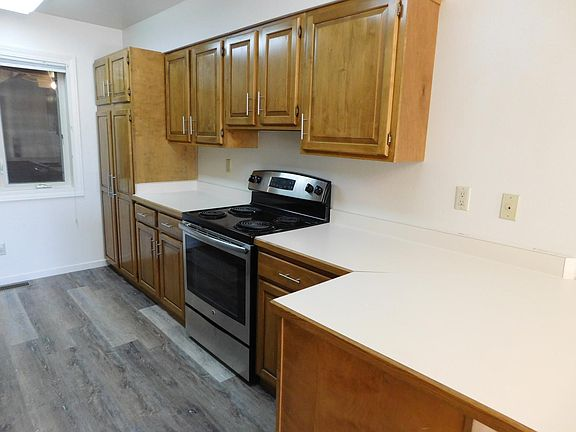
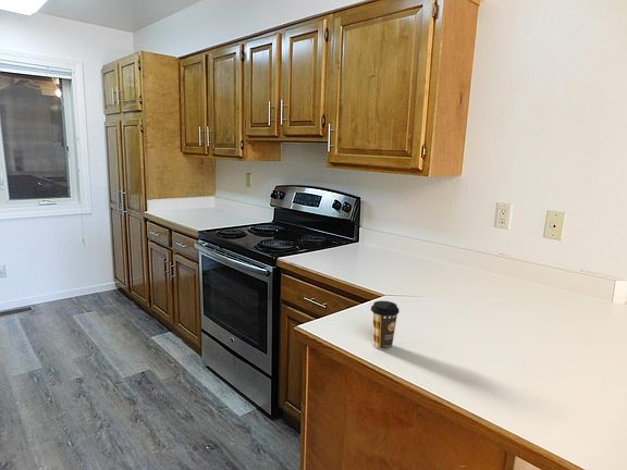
+ coffee cup [370,300,401,350]
